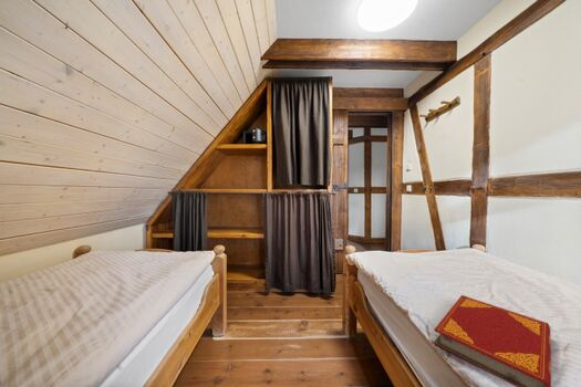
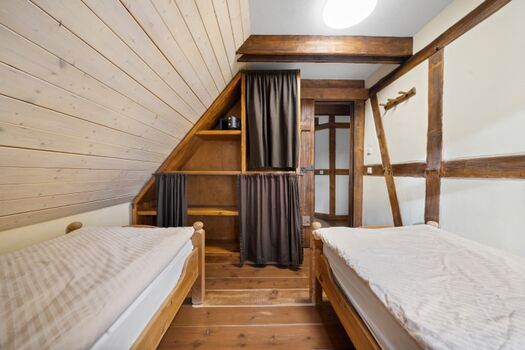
- hardback book [433,294,552,387]
